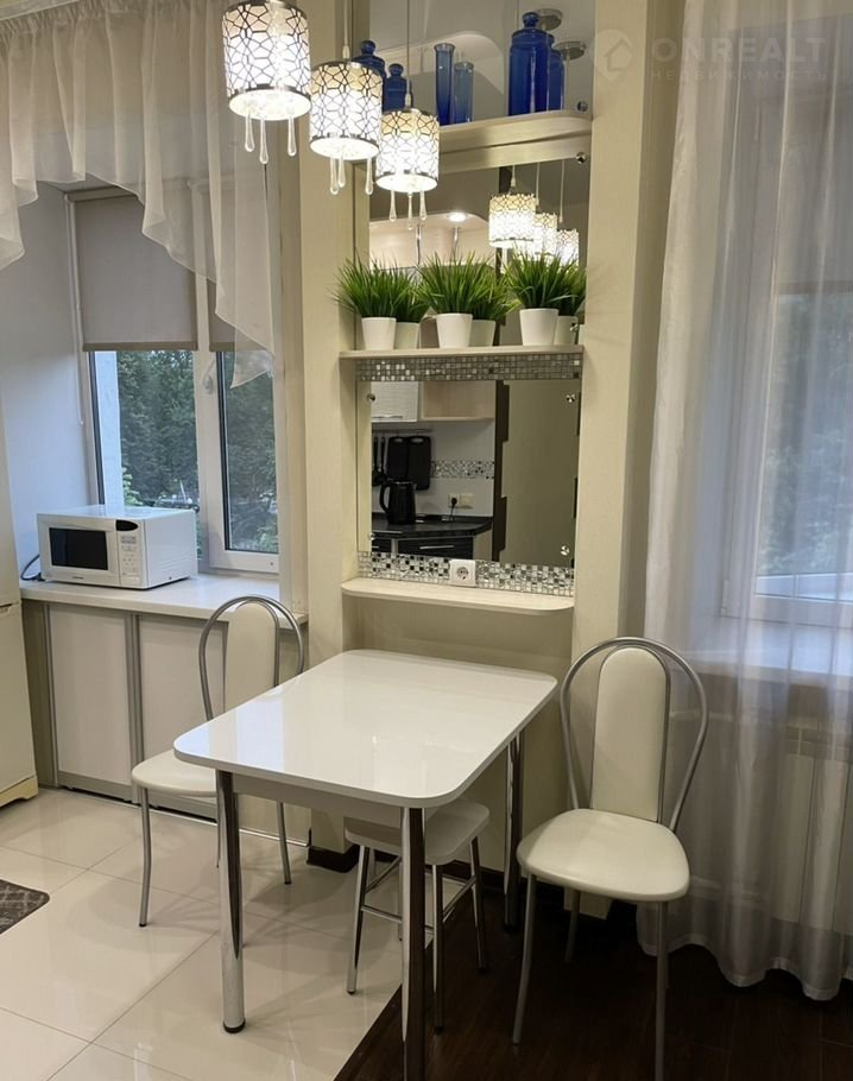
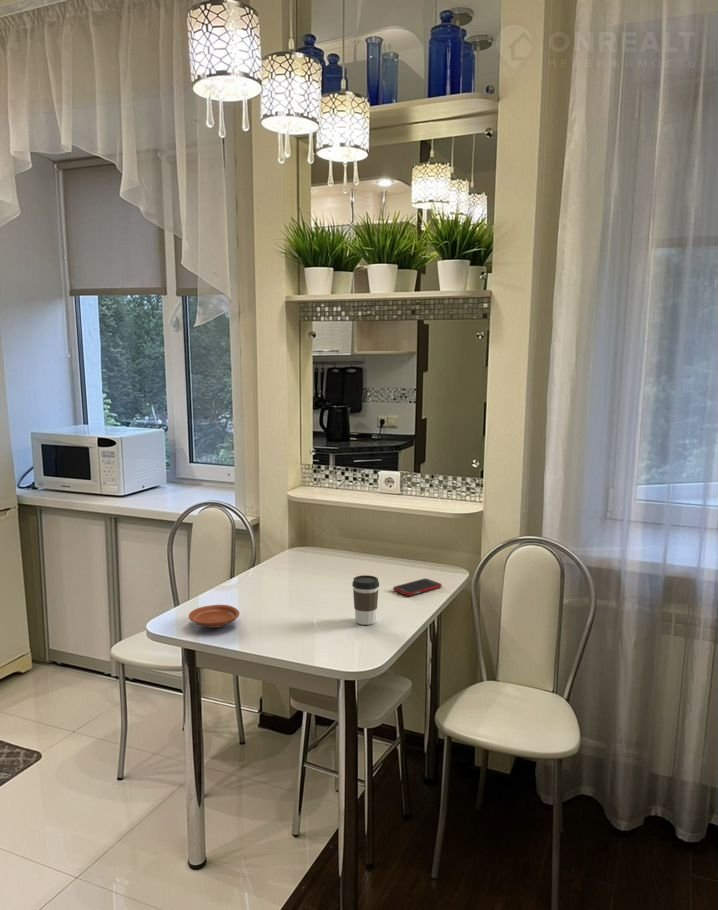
+ coffee cup [351,574,380,626]
+ cell phone [392,577,443,597]
+ plate [188,604,240,629]
